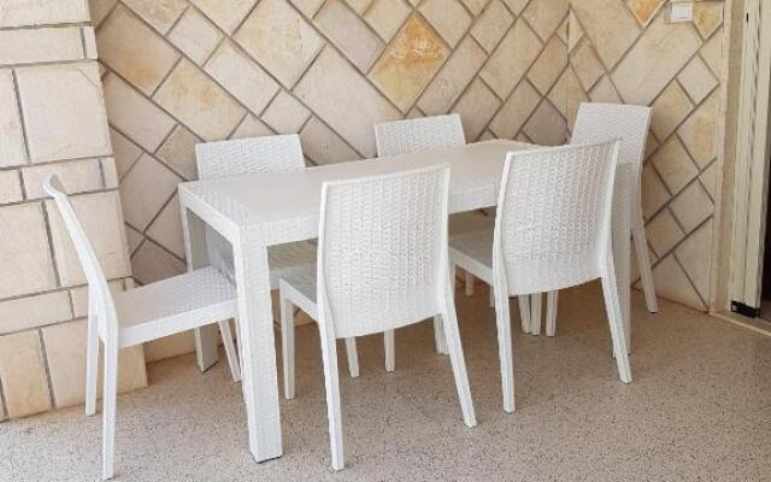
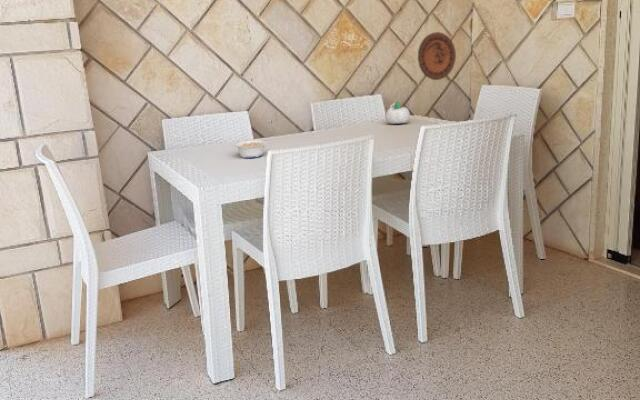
+ legume [231,139,268,159]
+ succulent planter [384,100,411,125]
+ decorative plate [417,31,457,81]
